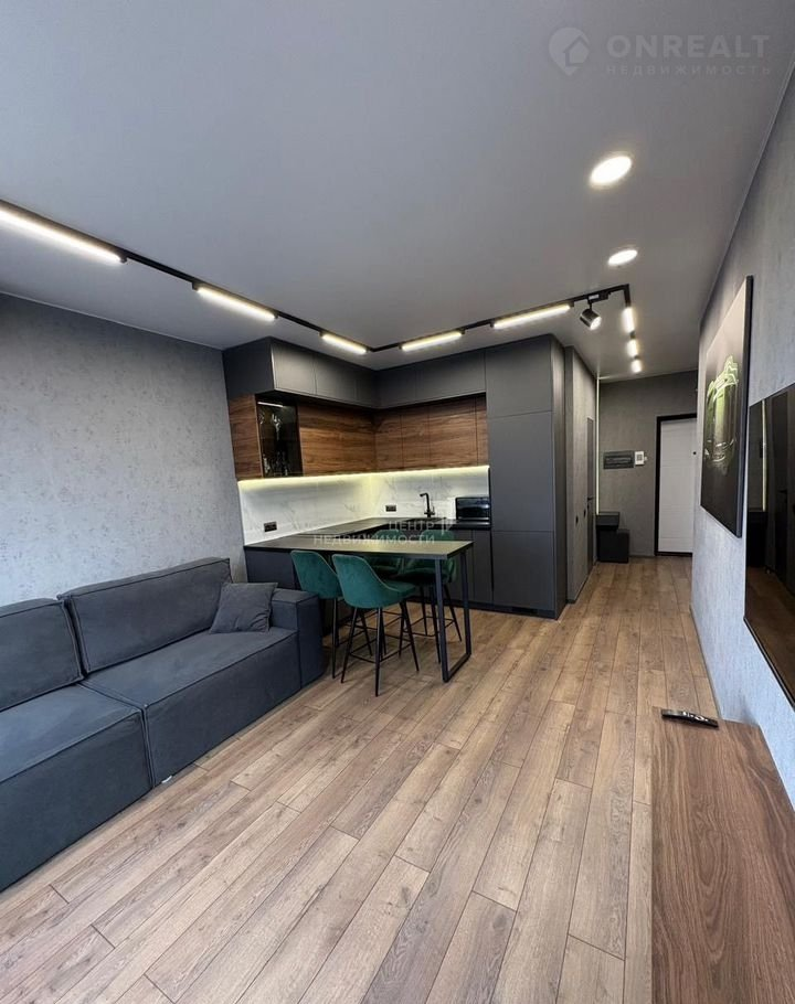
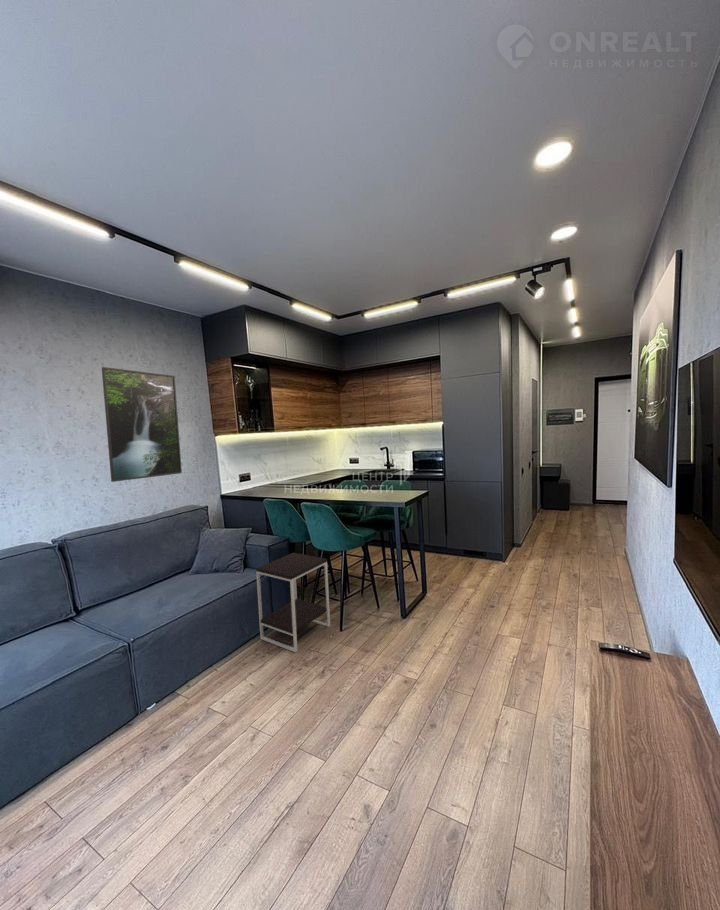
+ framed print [101,366,183,483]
+ side table [255,552,331,653]
